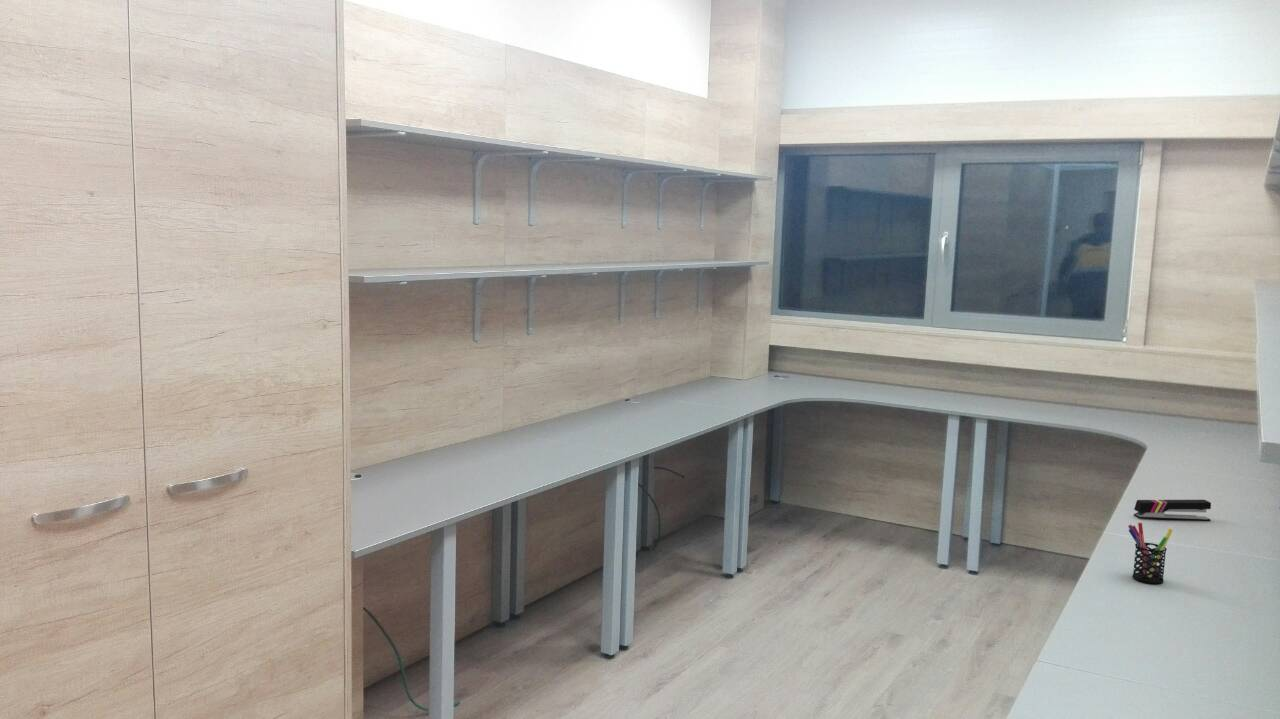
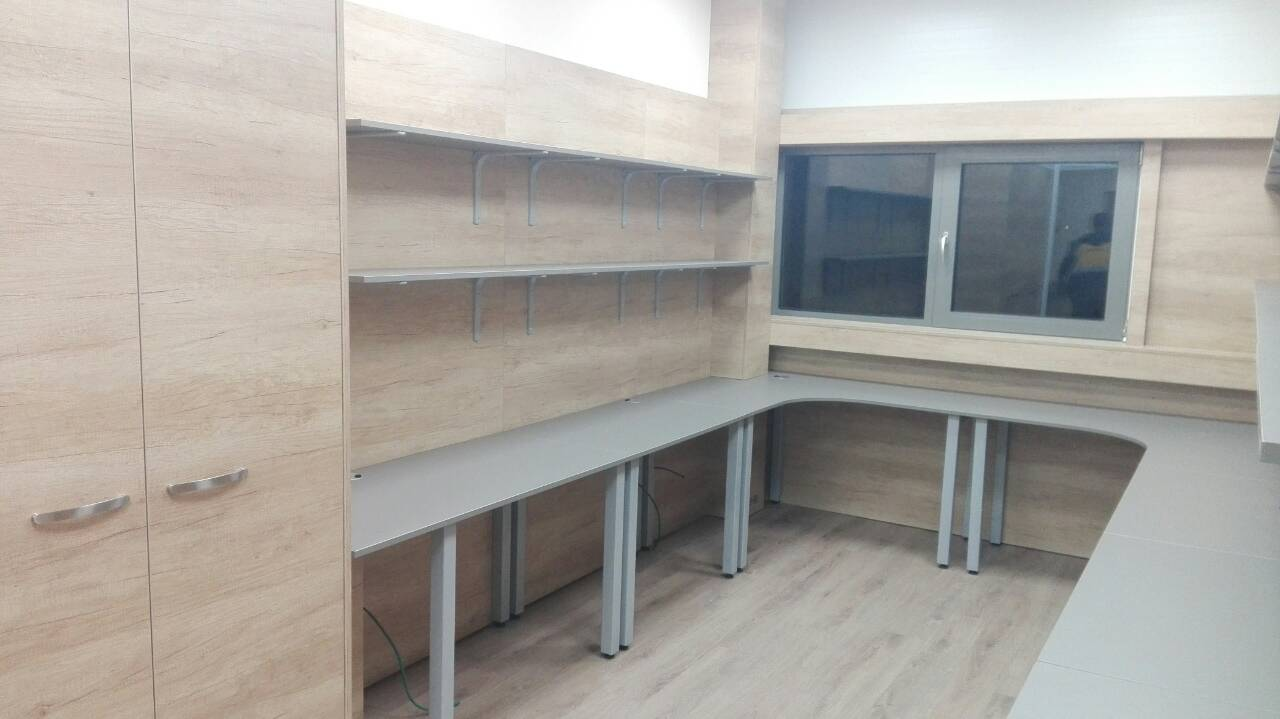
- pen holder [1127,522,1173,584]
- stapler [1133,499,1212,522]
